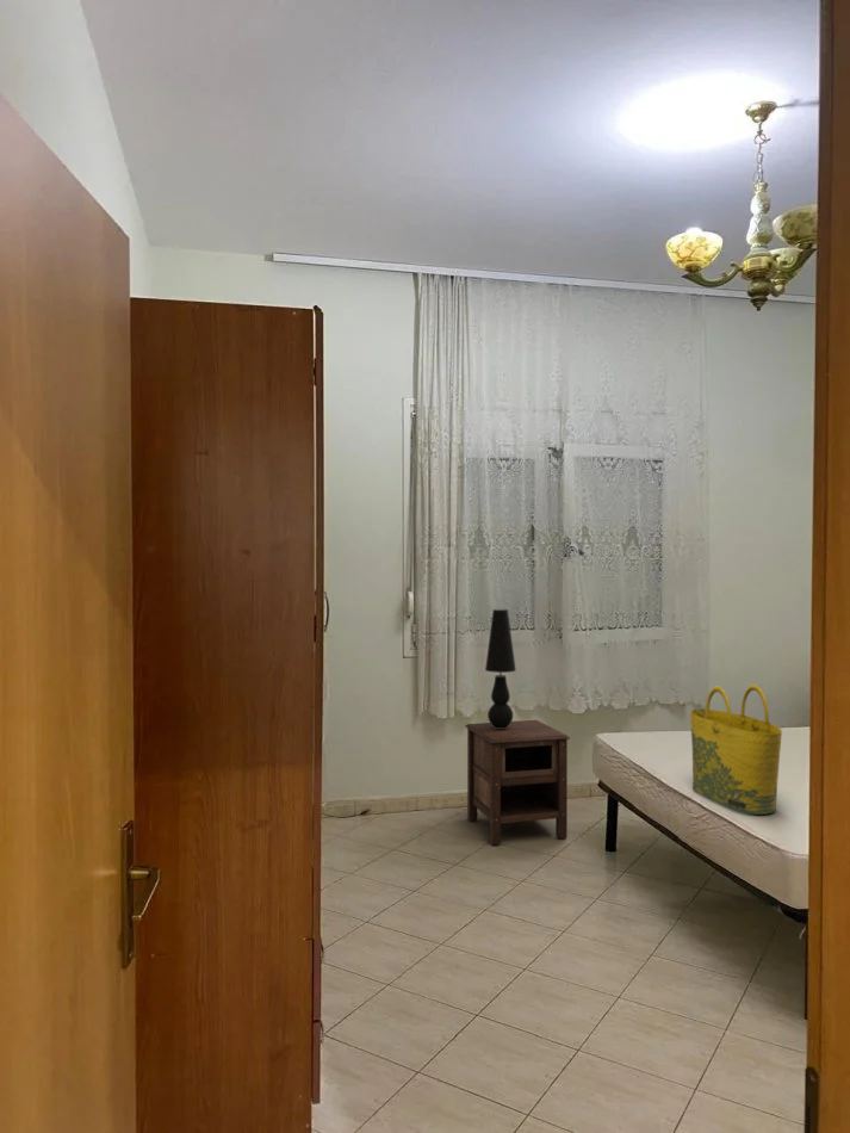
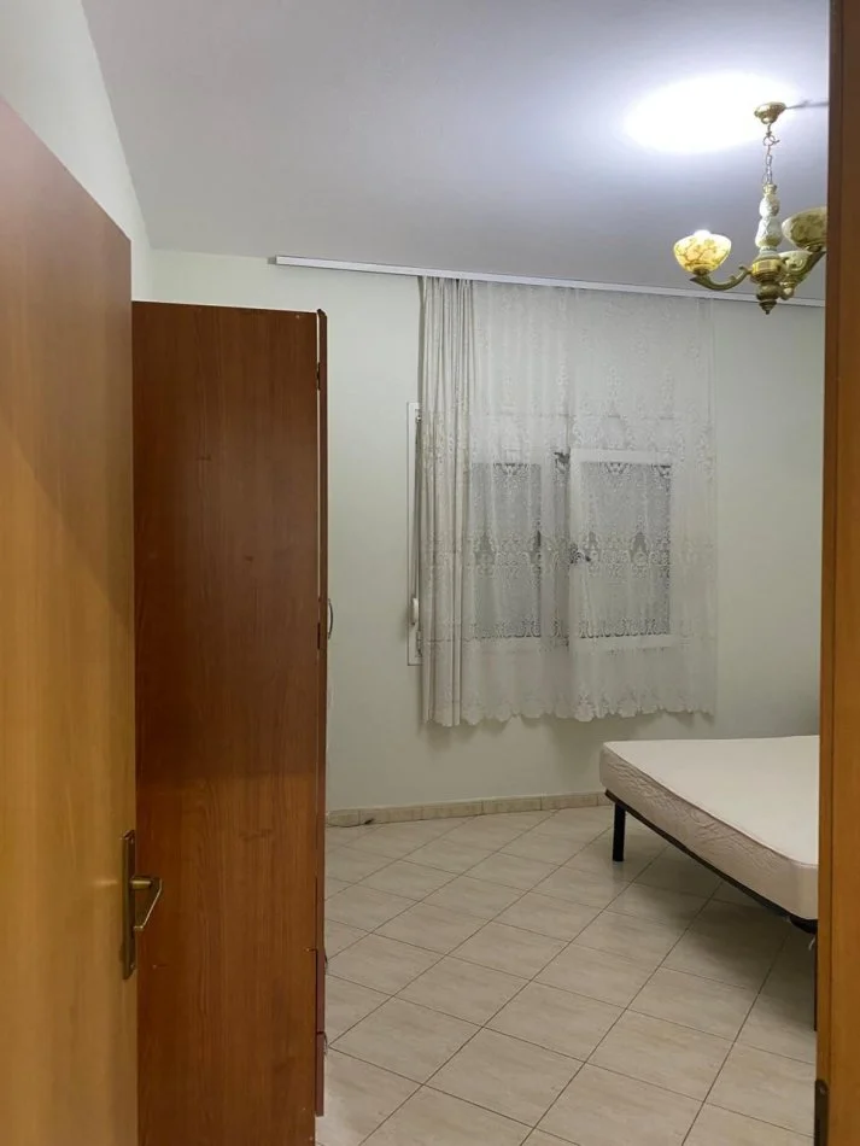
- nightstand [464,719,571,846]
- table lamp [484,608,517,729]
- tote bag [689,683,783,816]
